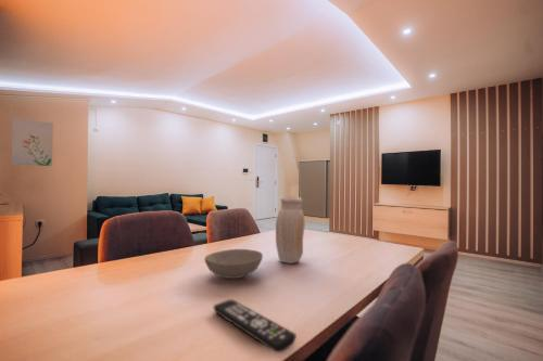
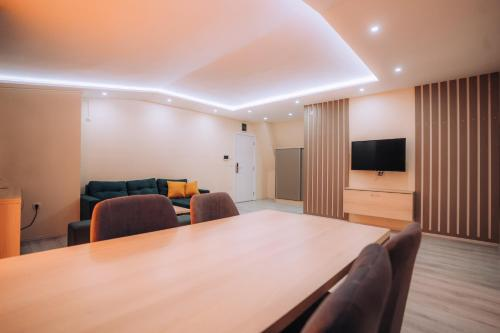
- wall art [11,117,54,167]
- remote control [213,298,298,353]
- bowl [203,248,264,280]
- vase [275,195,306,265]
